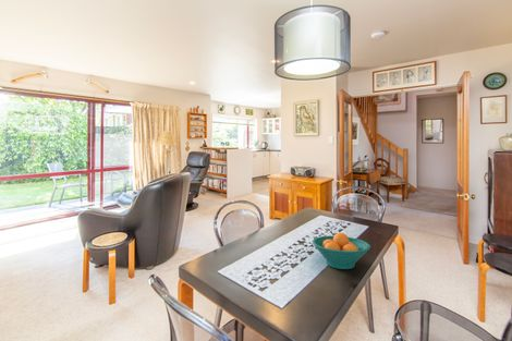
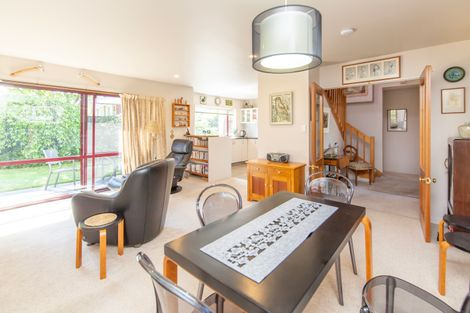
- fruit bowl [312,232,371,270]
